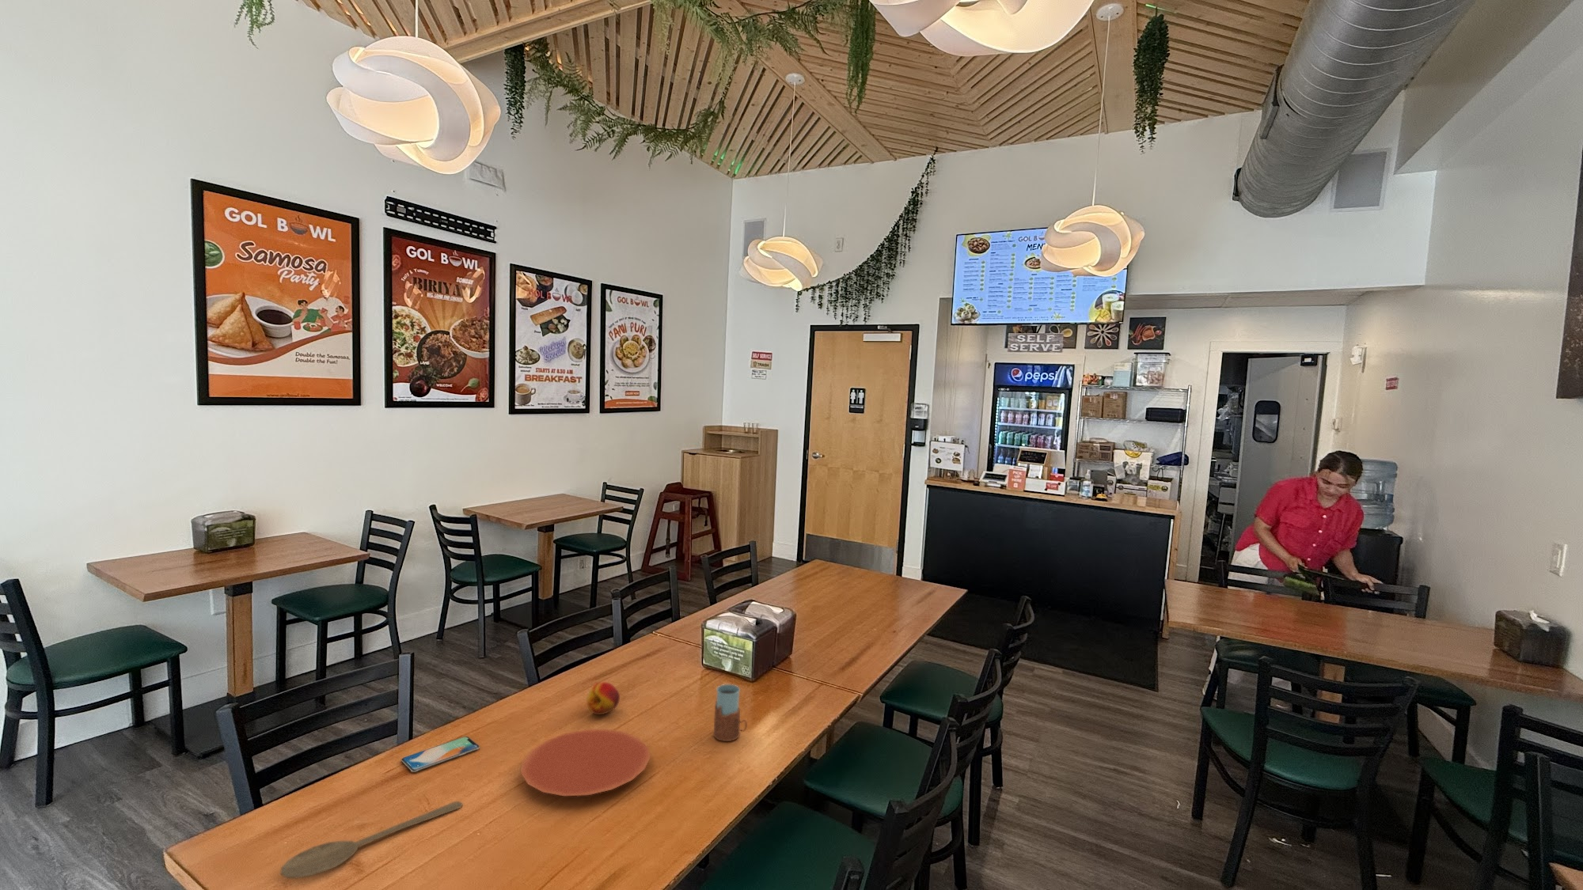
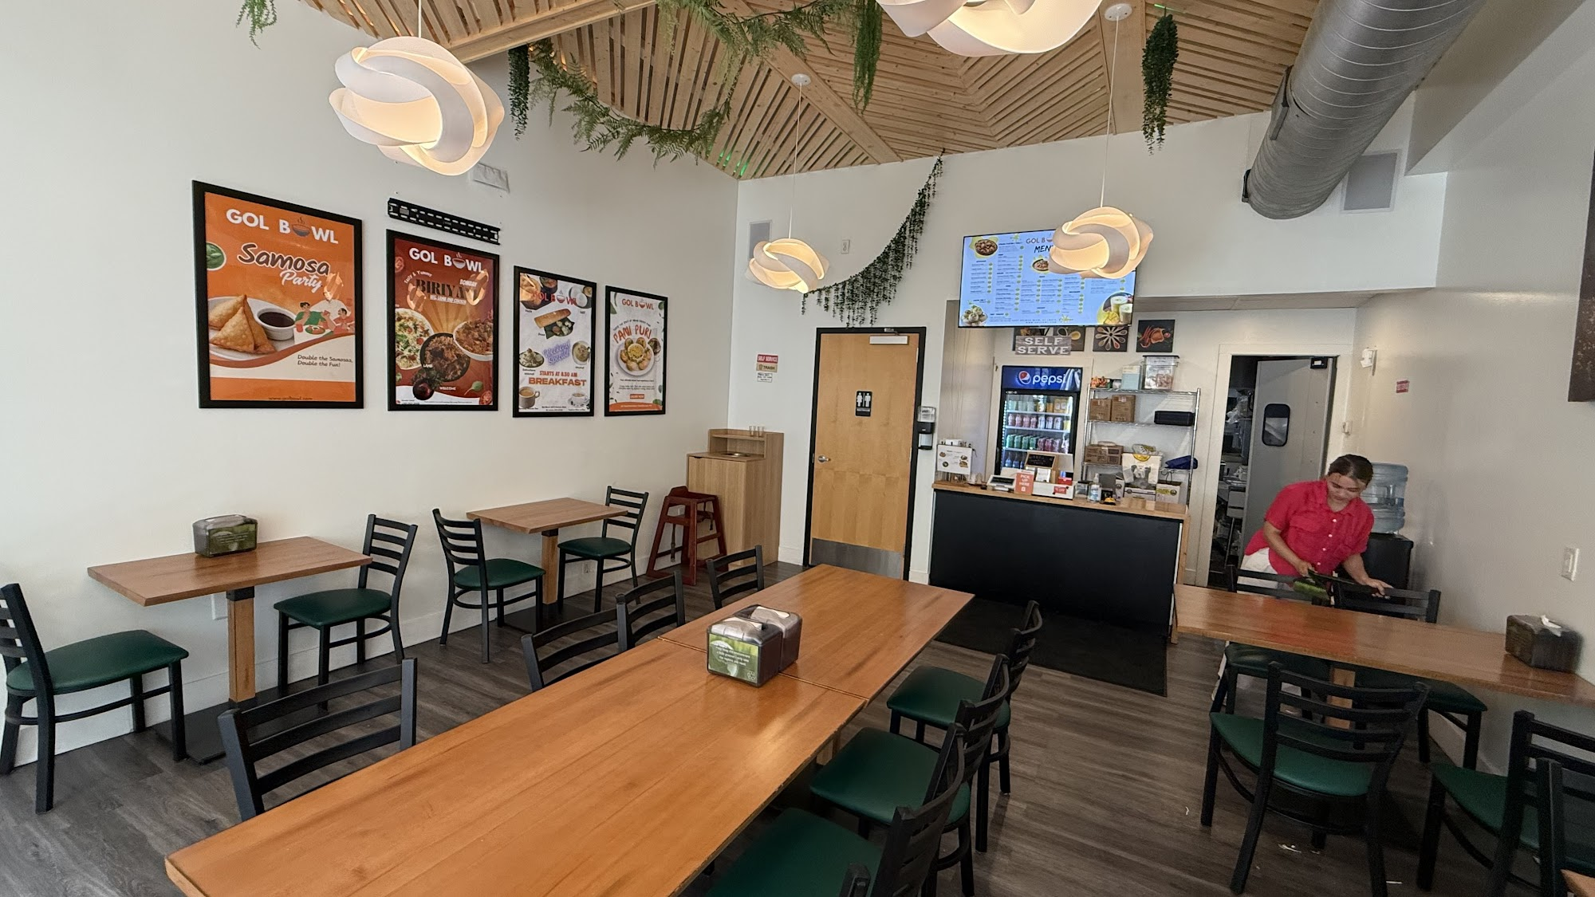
- wooden spoon [279,801,463,879]
- drinking glass [712,684,748,742]
- smartphone [400,736,481,773]
- plate [520,728,650,797]
- fruit [586,681,621,715]
